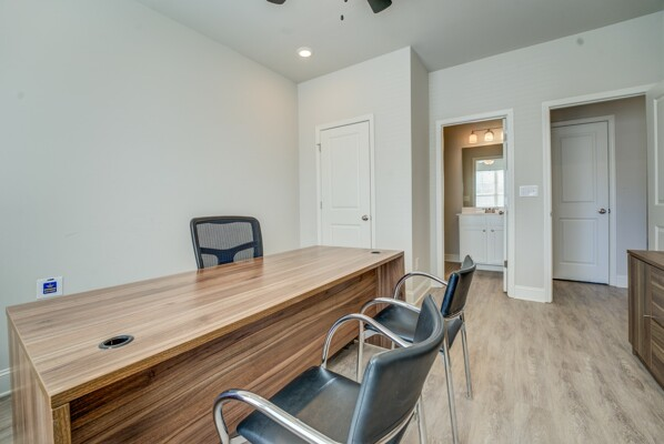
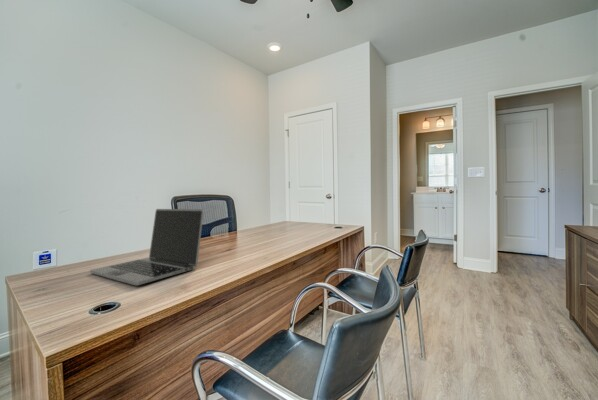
+ laptop [89,208,205,286]
